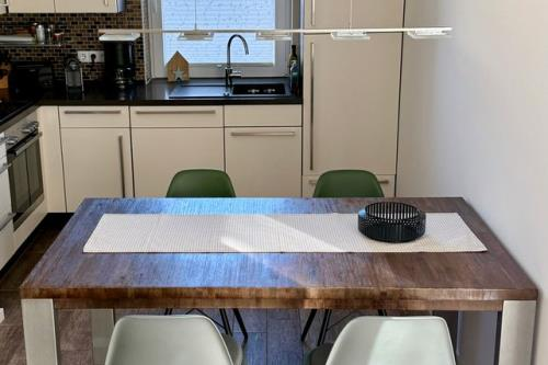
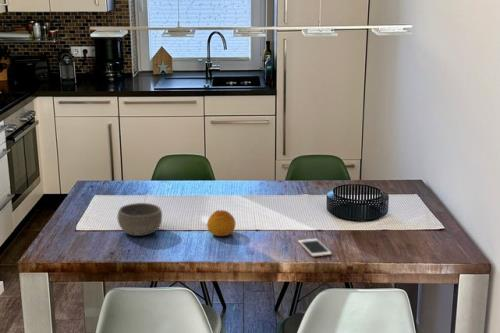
+ fruit [206,209,236,237]
+ bowl [116,202,163,237]
+ cell phone [297,238,333,257]
